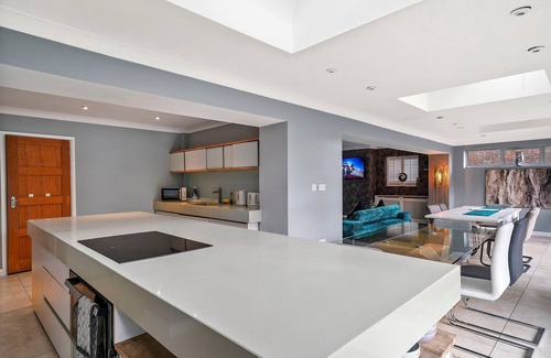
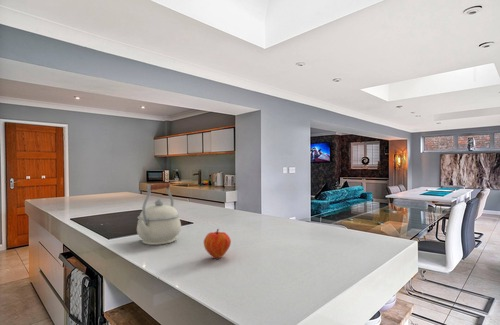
+ fruit [203,228,232,259]
+ kettle [136,181,182,246]
